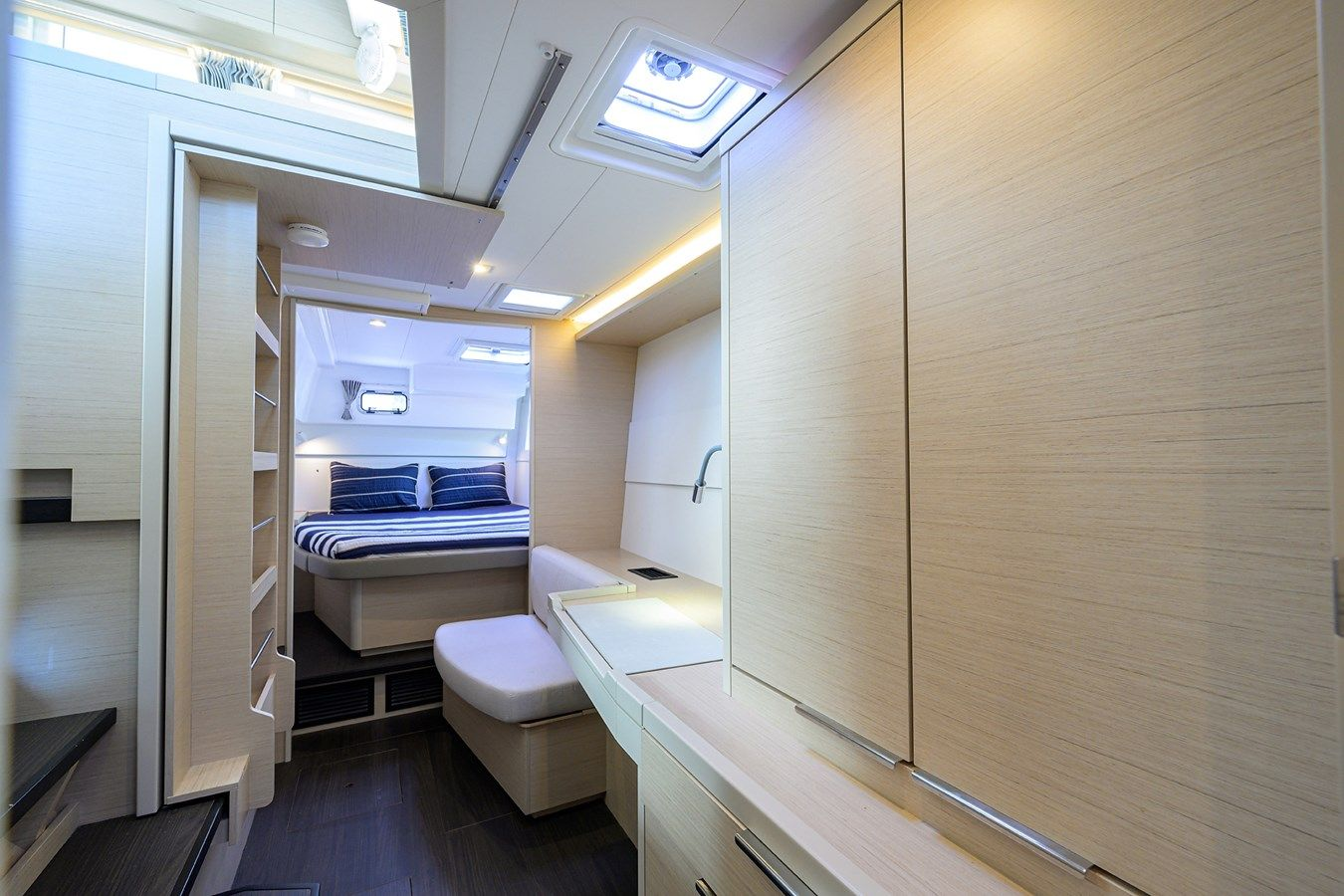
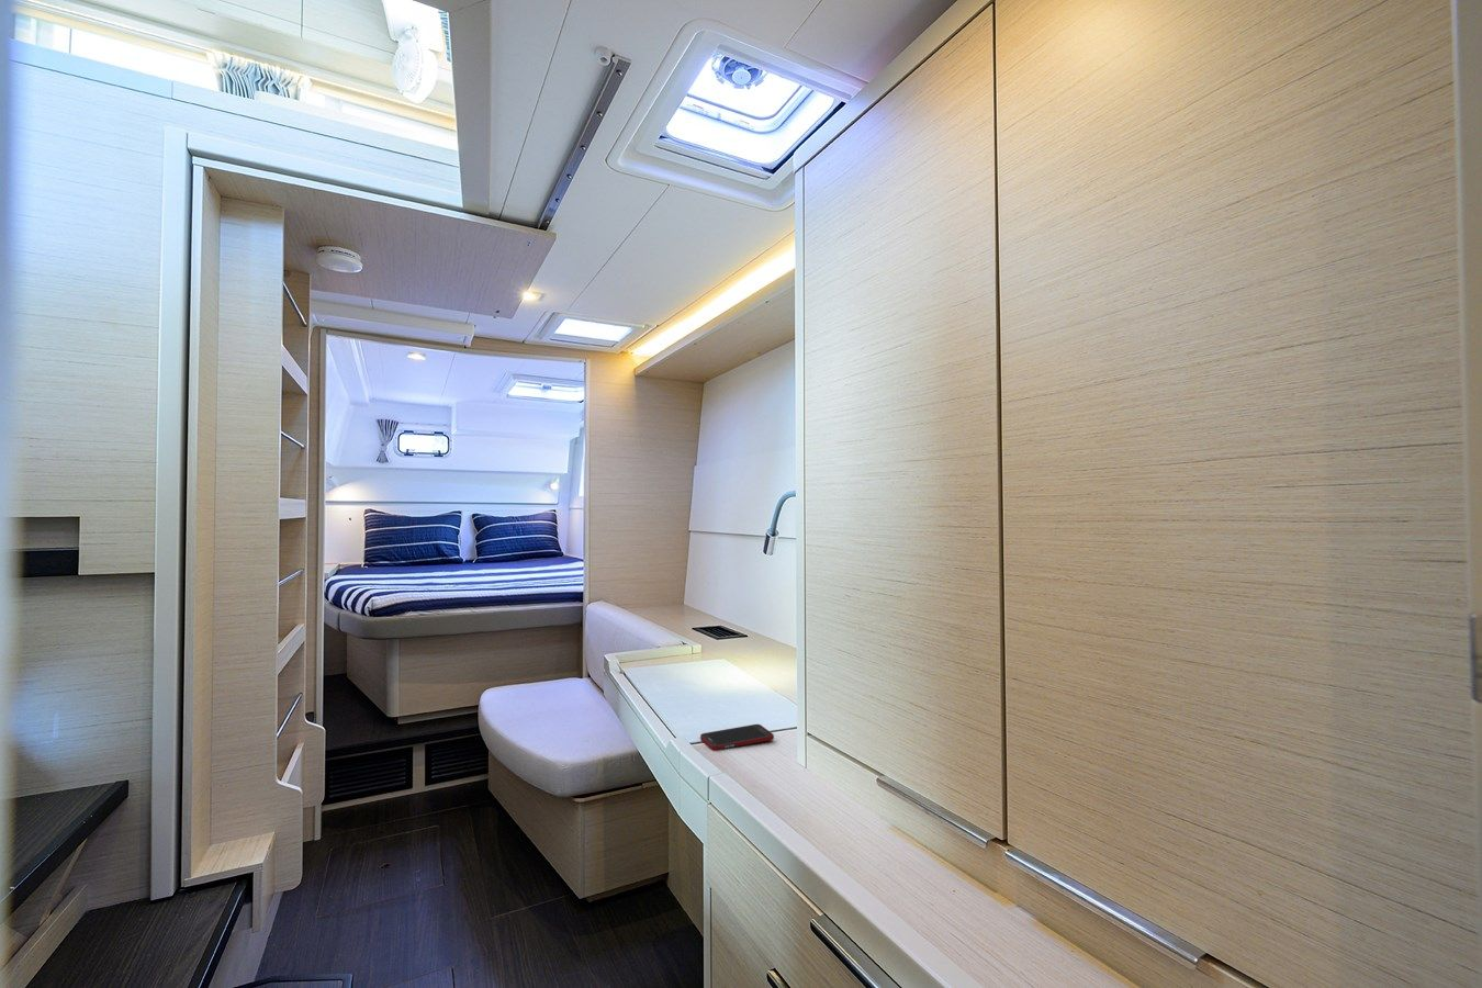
+ cell phone [699,723,775,751]
